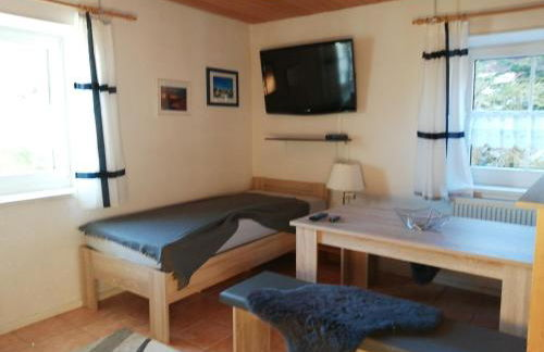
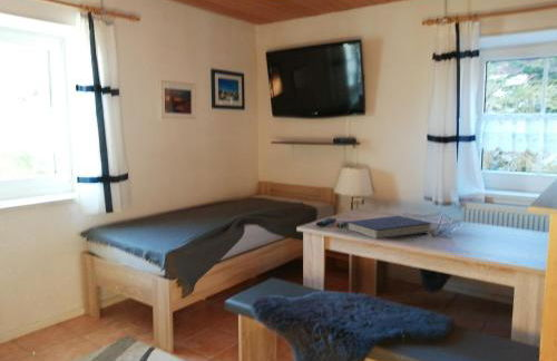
+ book [345,215,432,241]
